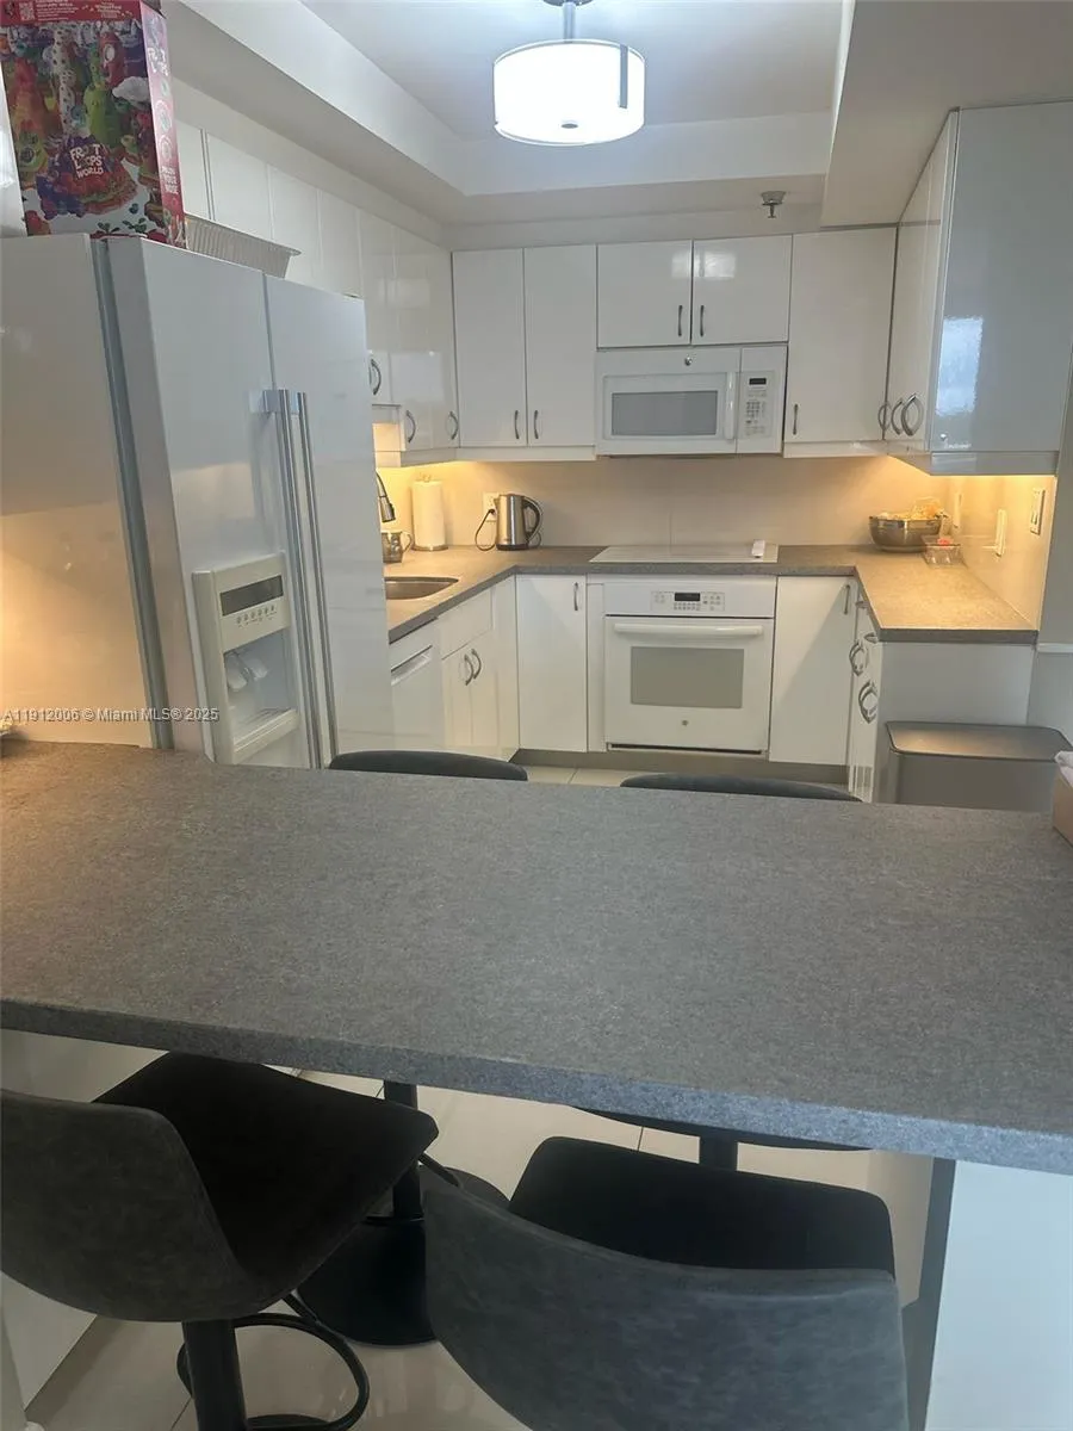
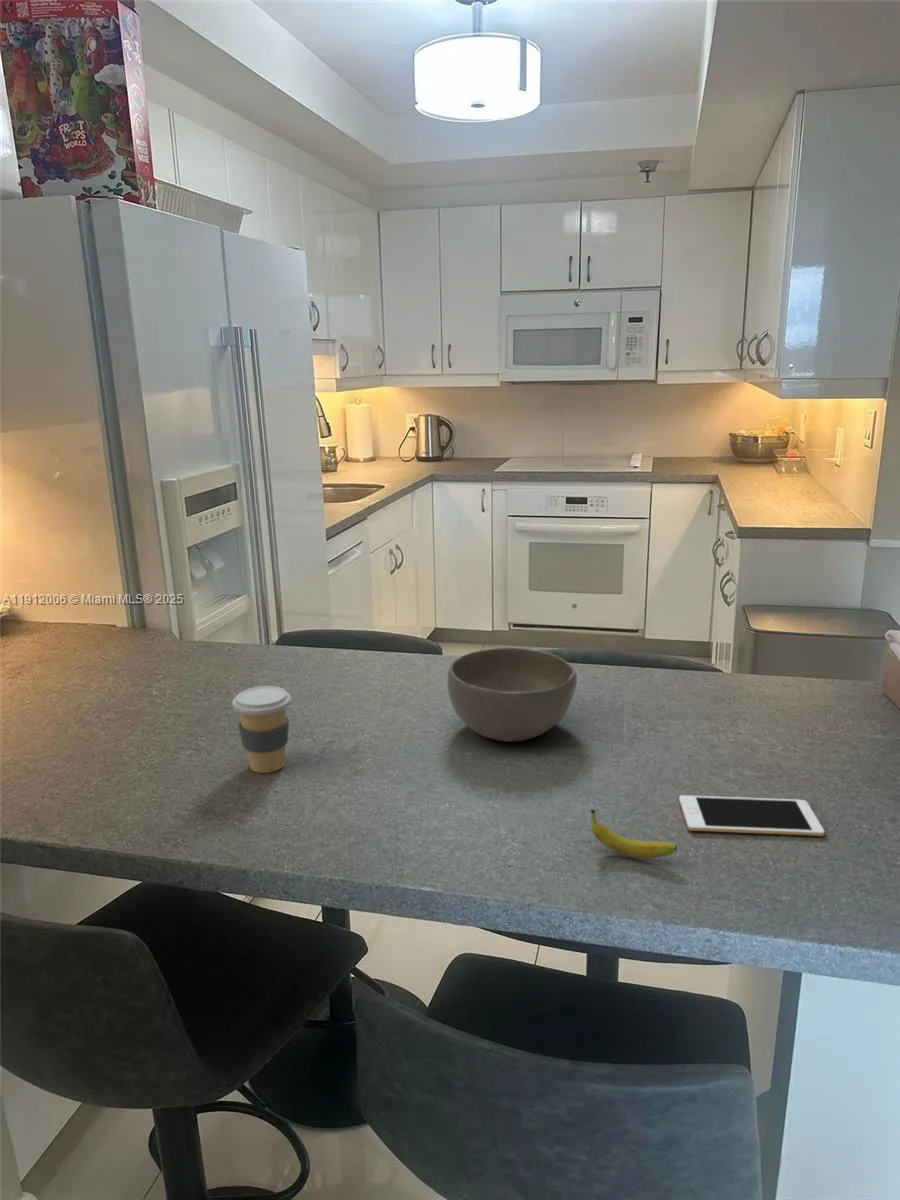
+ coffee cup [231,685,292,774]
+ fruit [590,808,678,859]
+ bowl [446,647,578,743]
+ cell phone [678,794,825,837]
